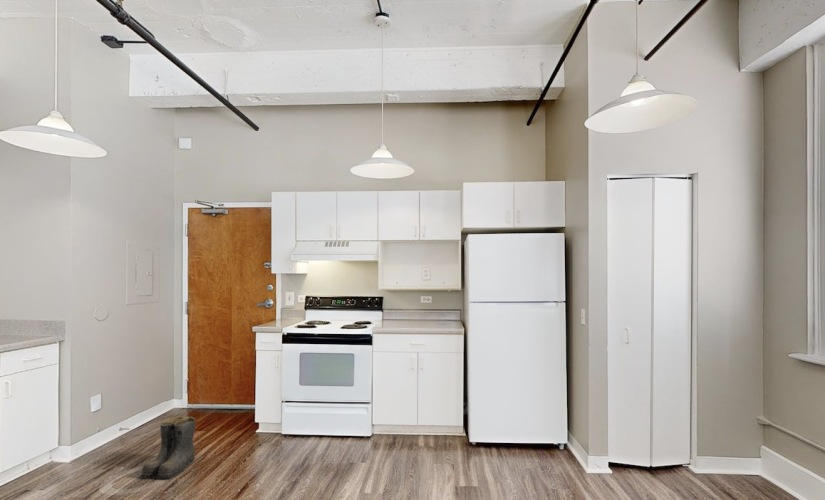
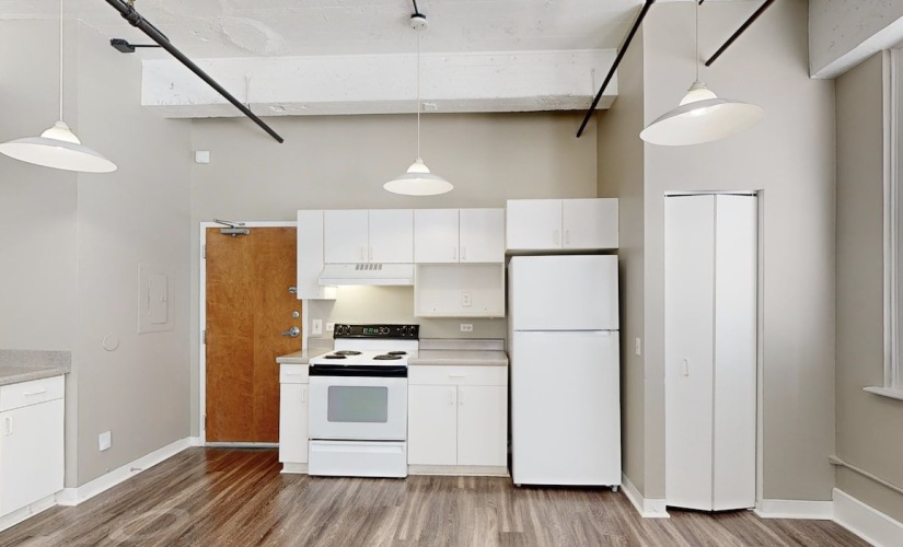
- boots [139,415,197,480]
